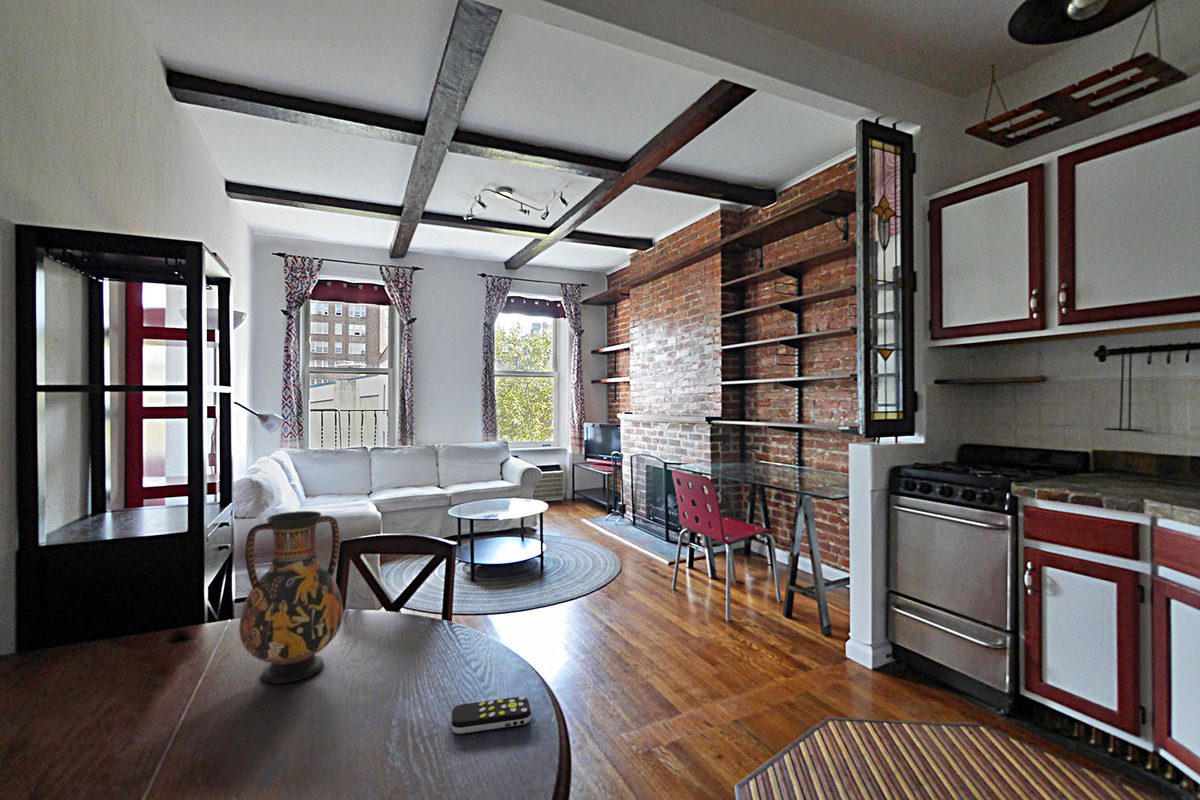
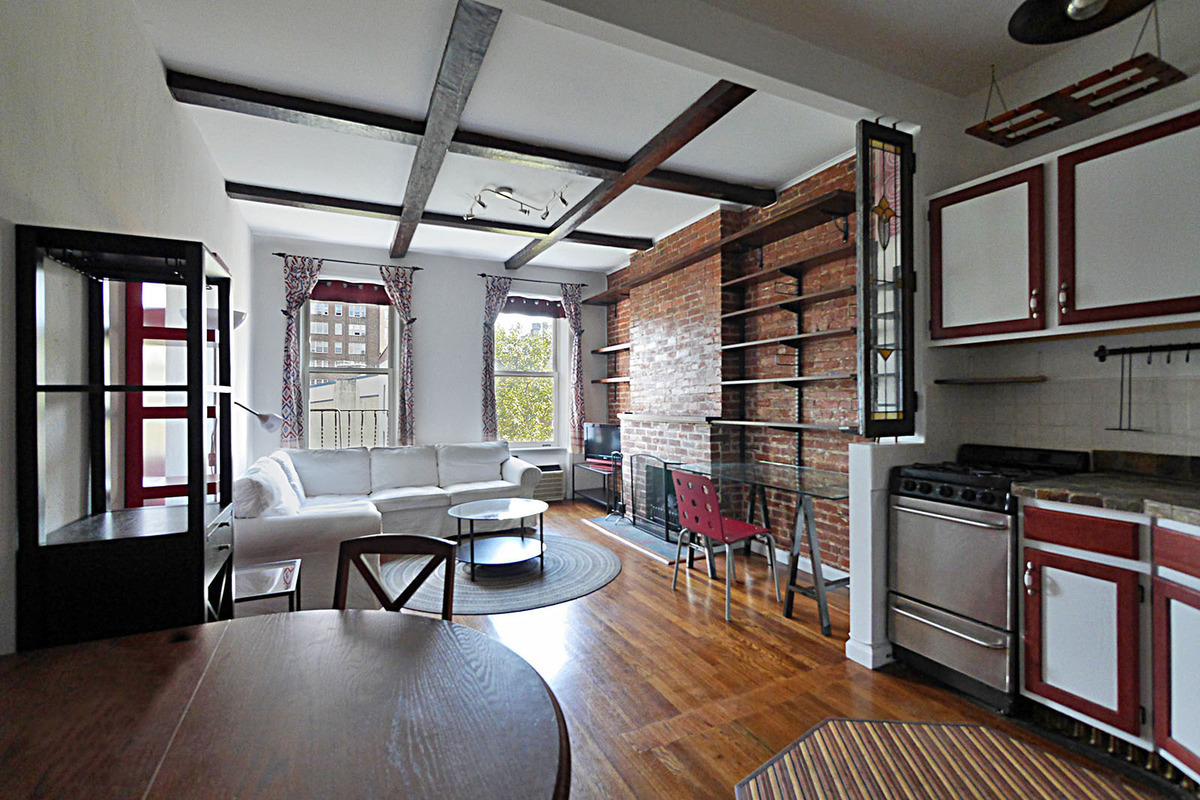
- remote control [451,695,532,735]
- vase [238,510,344,685]
